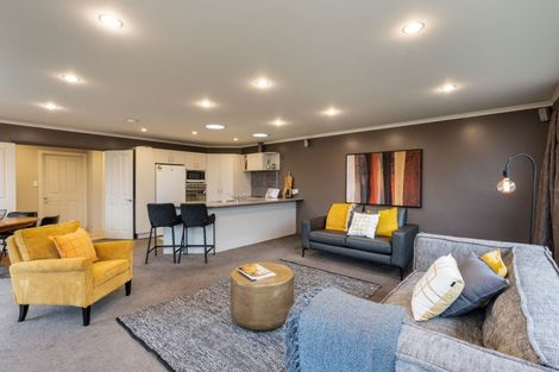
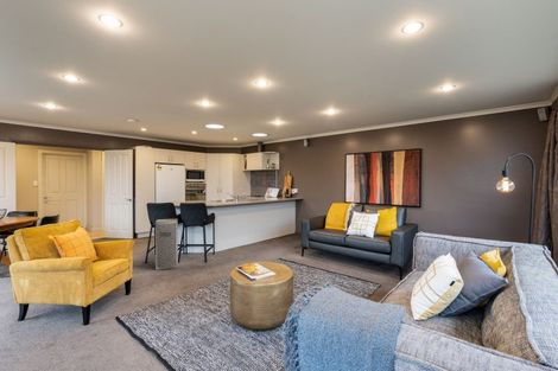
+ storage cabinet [154,218,179,270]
